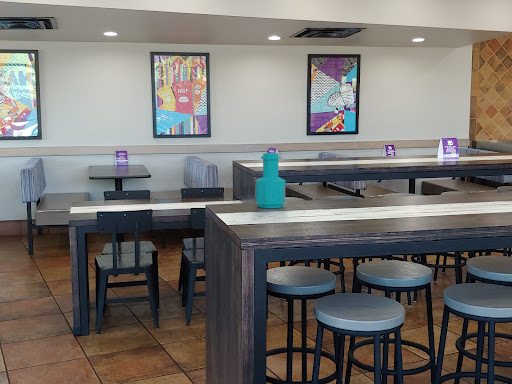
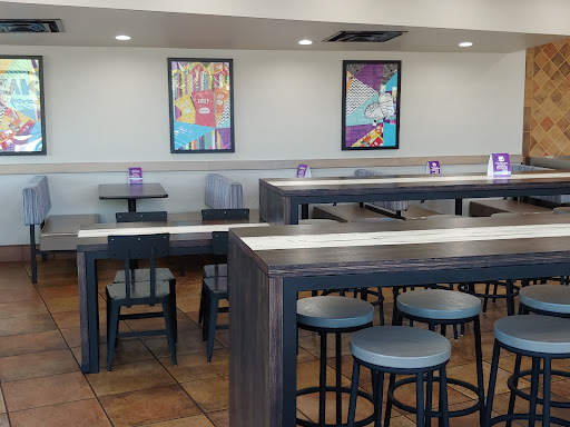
- bottle [255,152,286,209]
